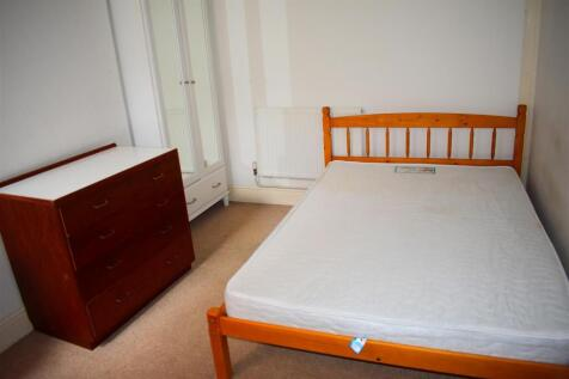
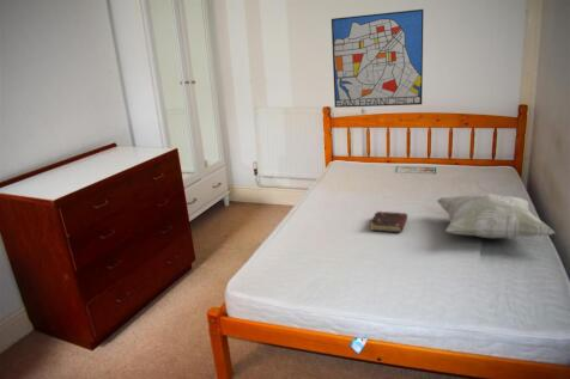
+ wall art [331,8,425,109]
+ book [369,210,408,233]
+ decorative pillow [436,192,557,240]
